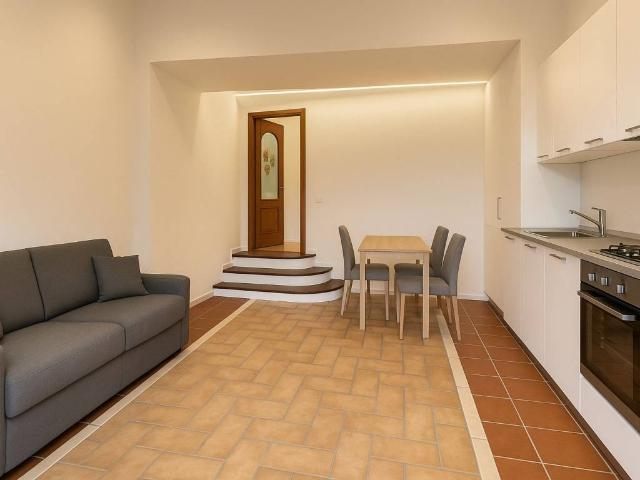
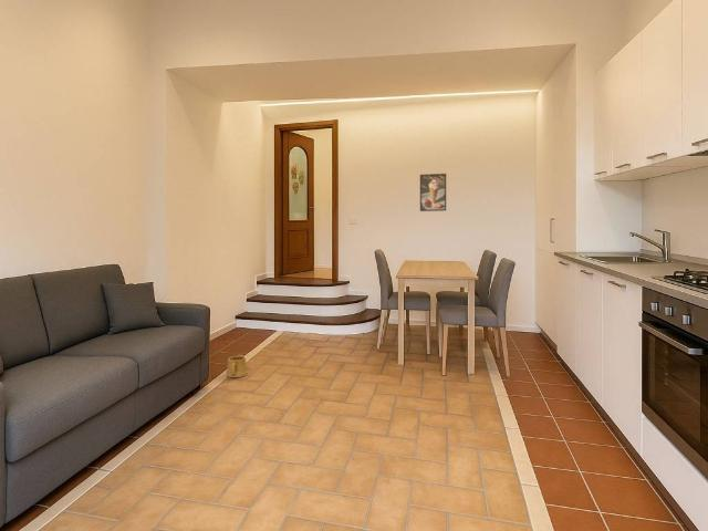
+ watering can [226,354,249,378]
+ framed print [419,173,447,212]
